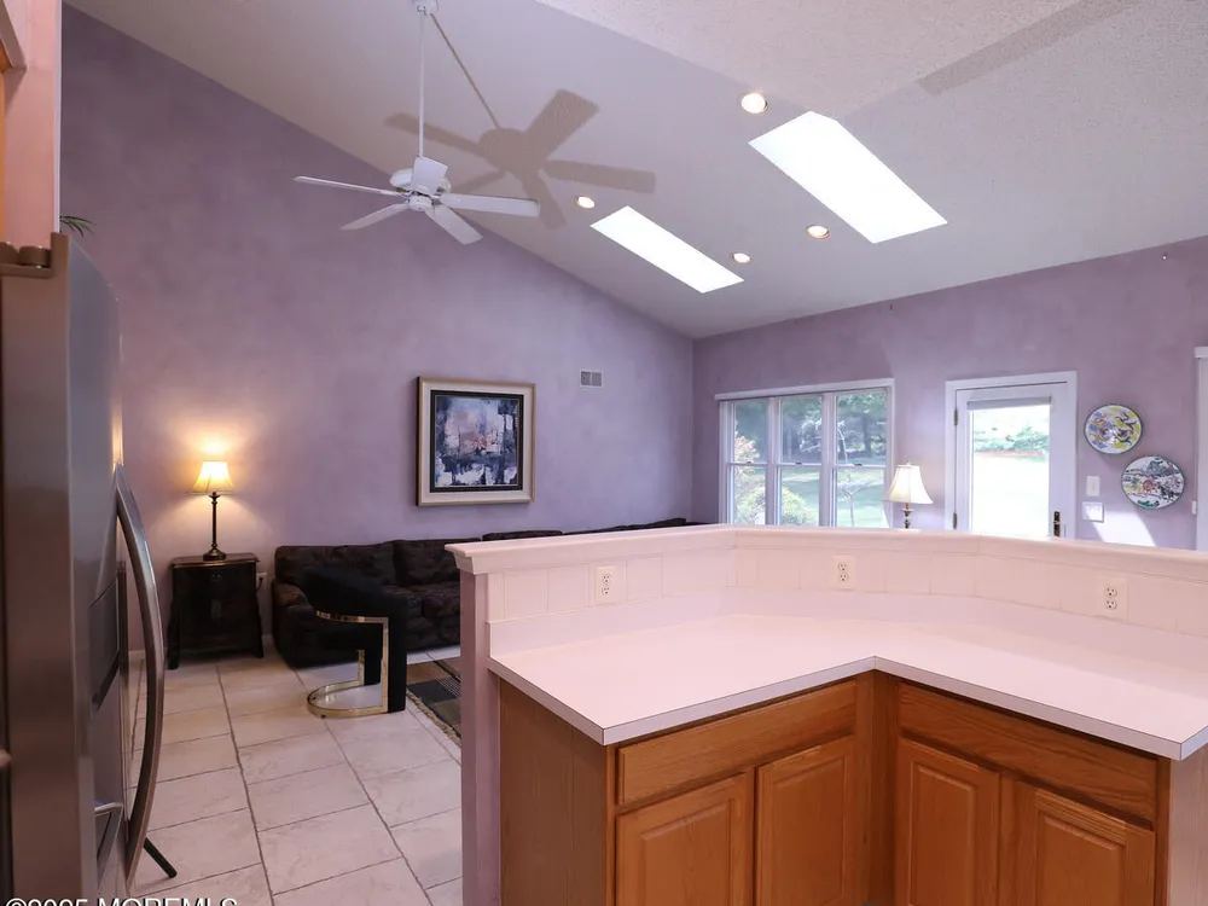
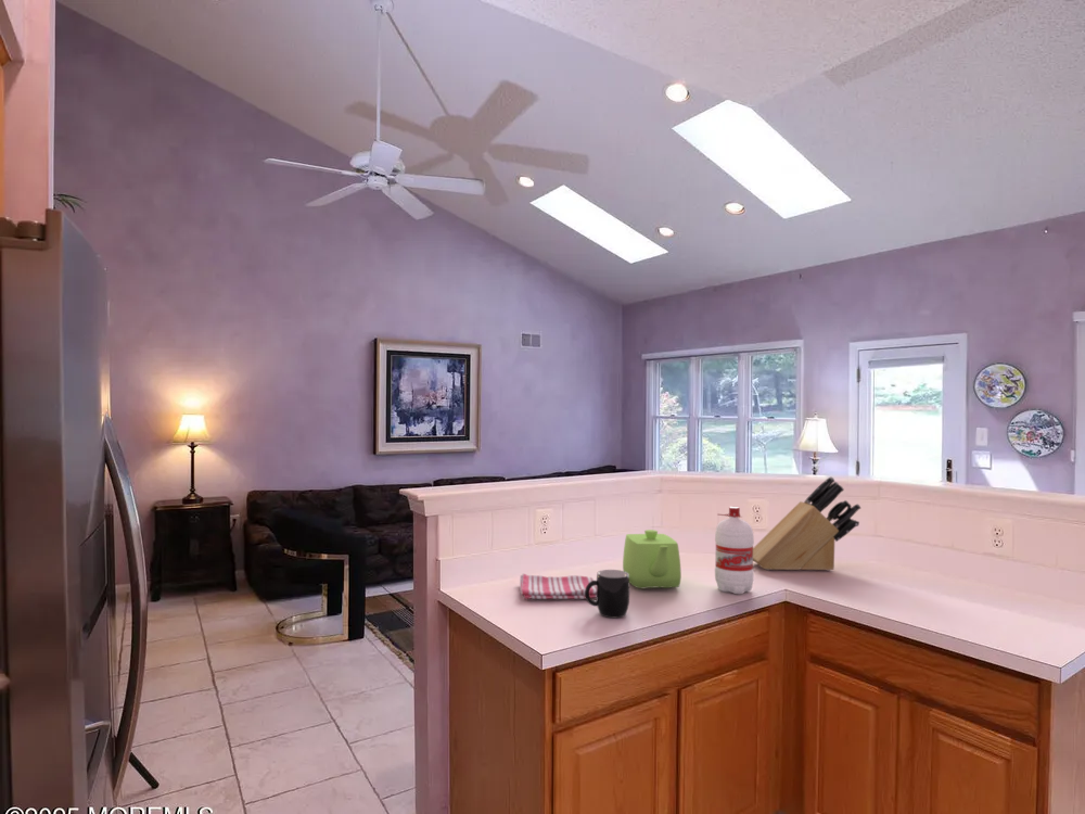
+ teapot [622,529,682,589]
+ mug [585,569,630,619]
+ knife block [753,475,861,572]
+ dish towel [519,573,597,600]
+ water bottle [714,506,755,595]
